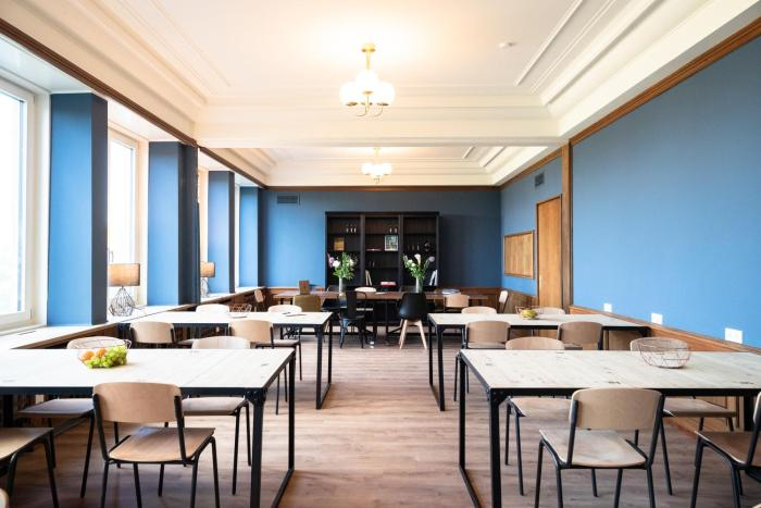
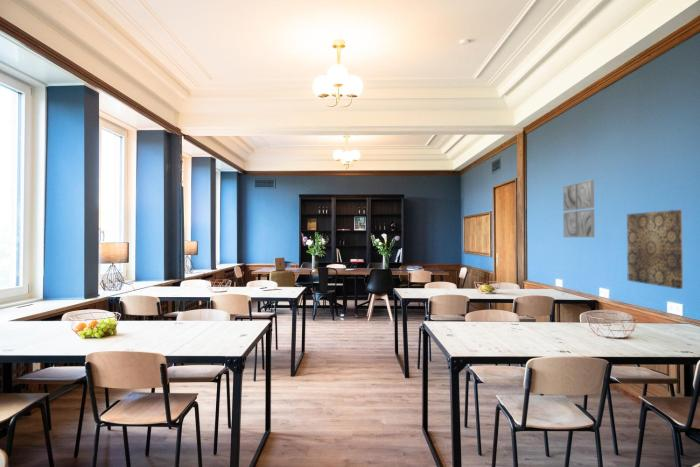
+ wall art [562,179,595,238]
+ wall art [626,209,684,290]
